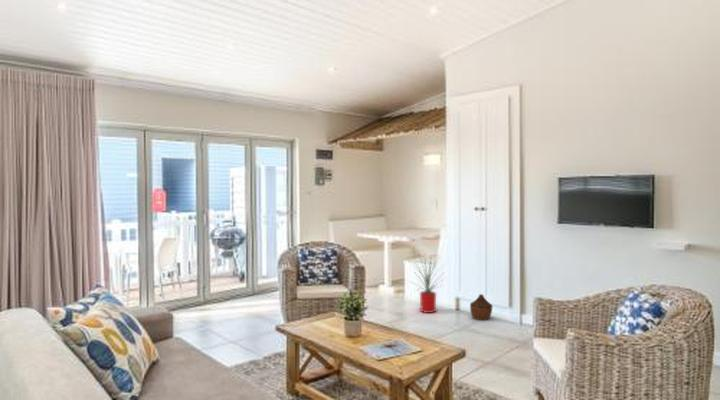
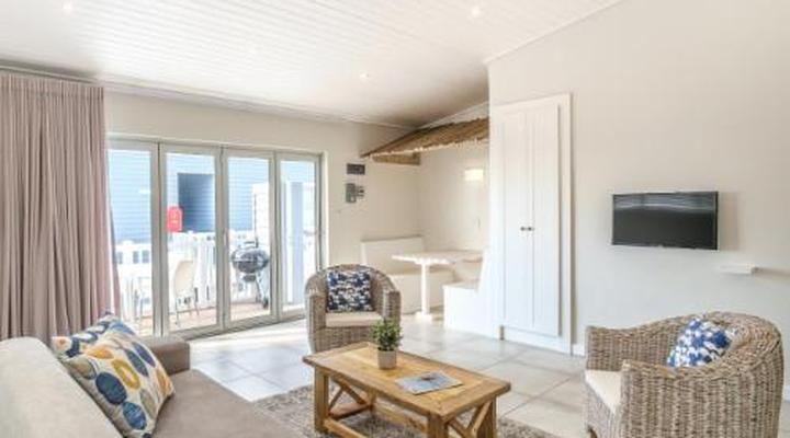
- house plant [408,250,451,314]
- woven basket [469,293,493,321]
